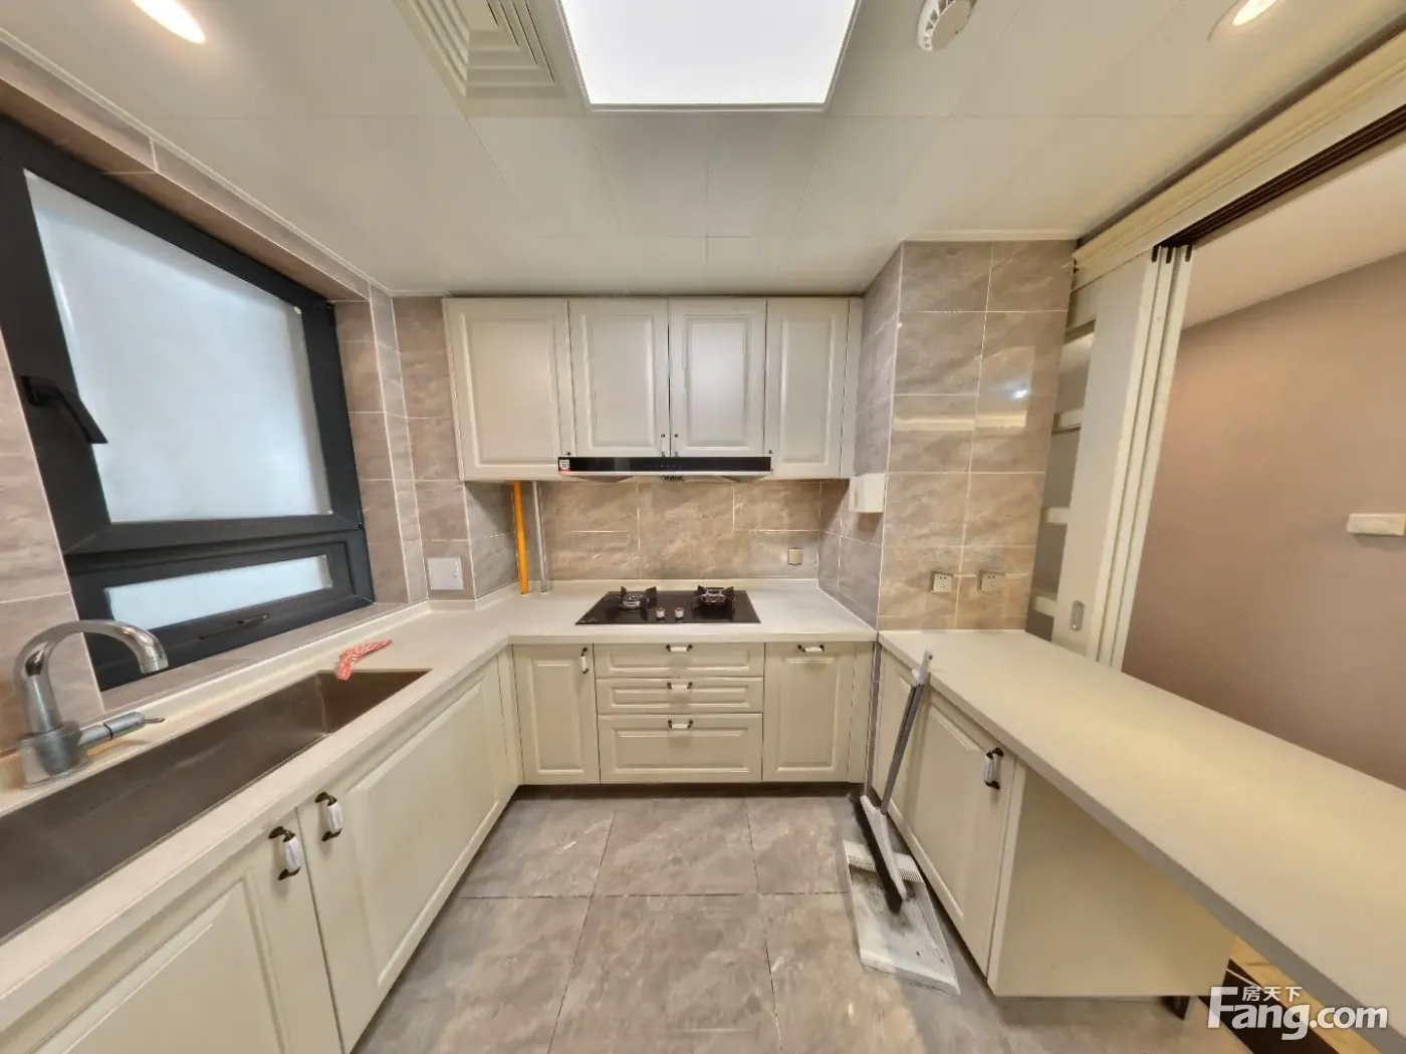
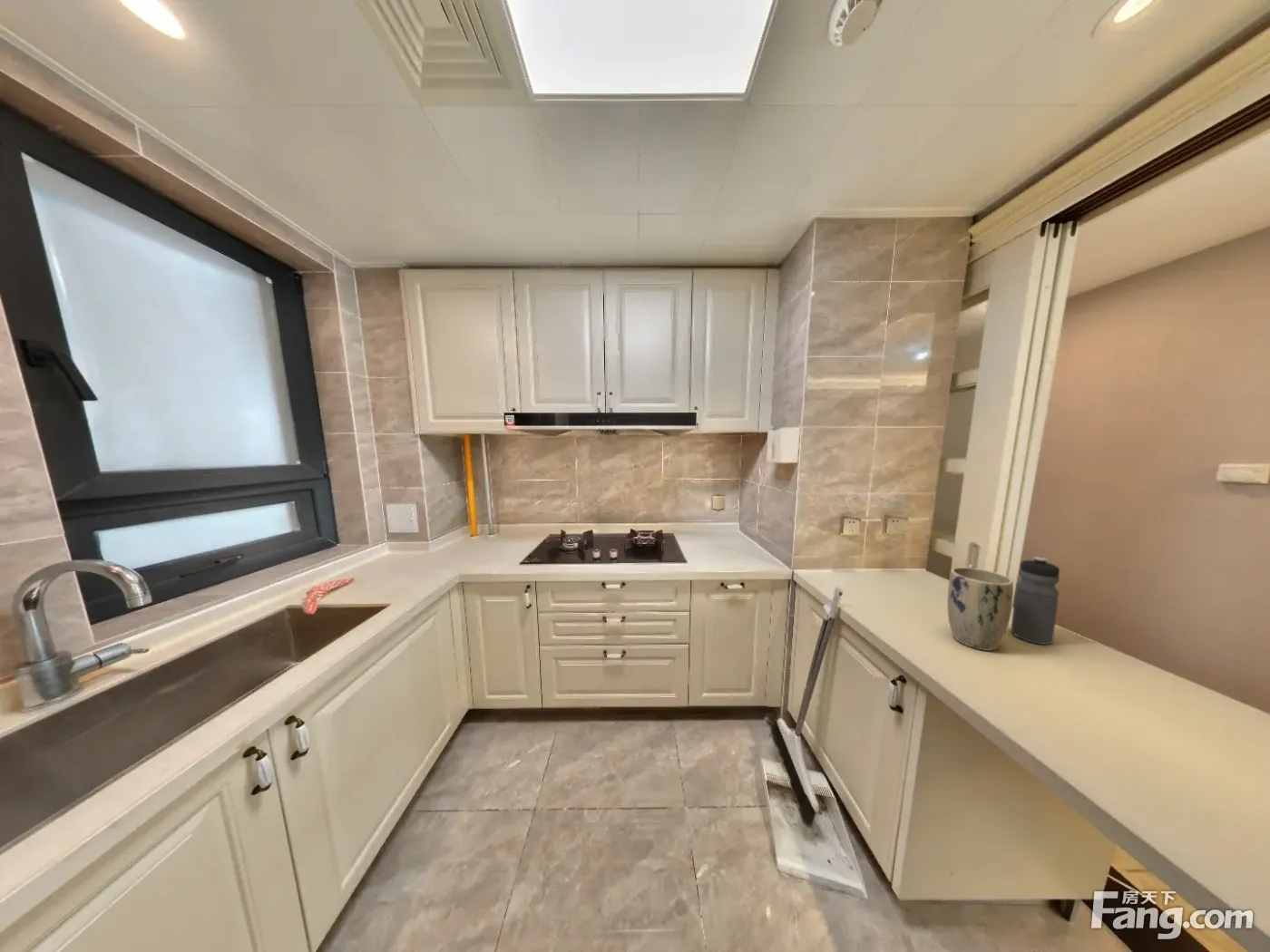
+ plant pot [946,567,1014,652]
+ water bottle [1010,556,1060,646]
